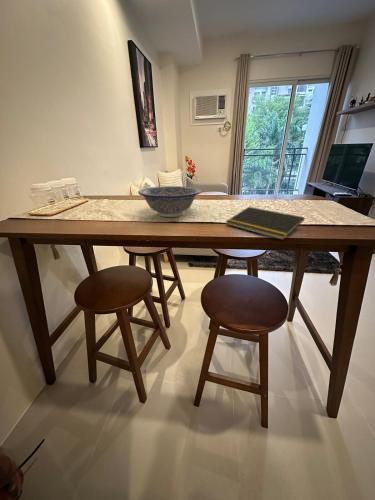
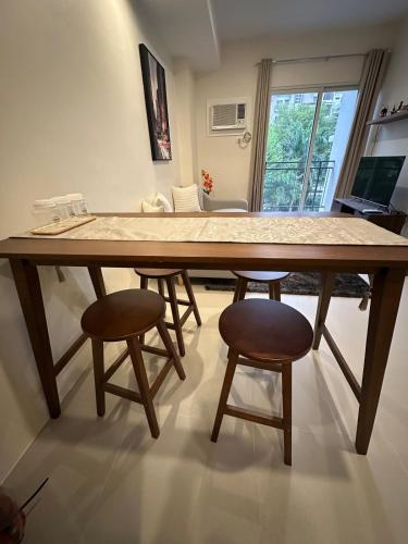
- notepad [225,206,306,241]
- decorative bowl [137,185,202,218]
